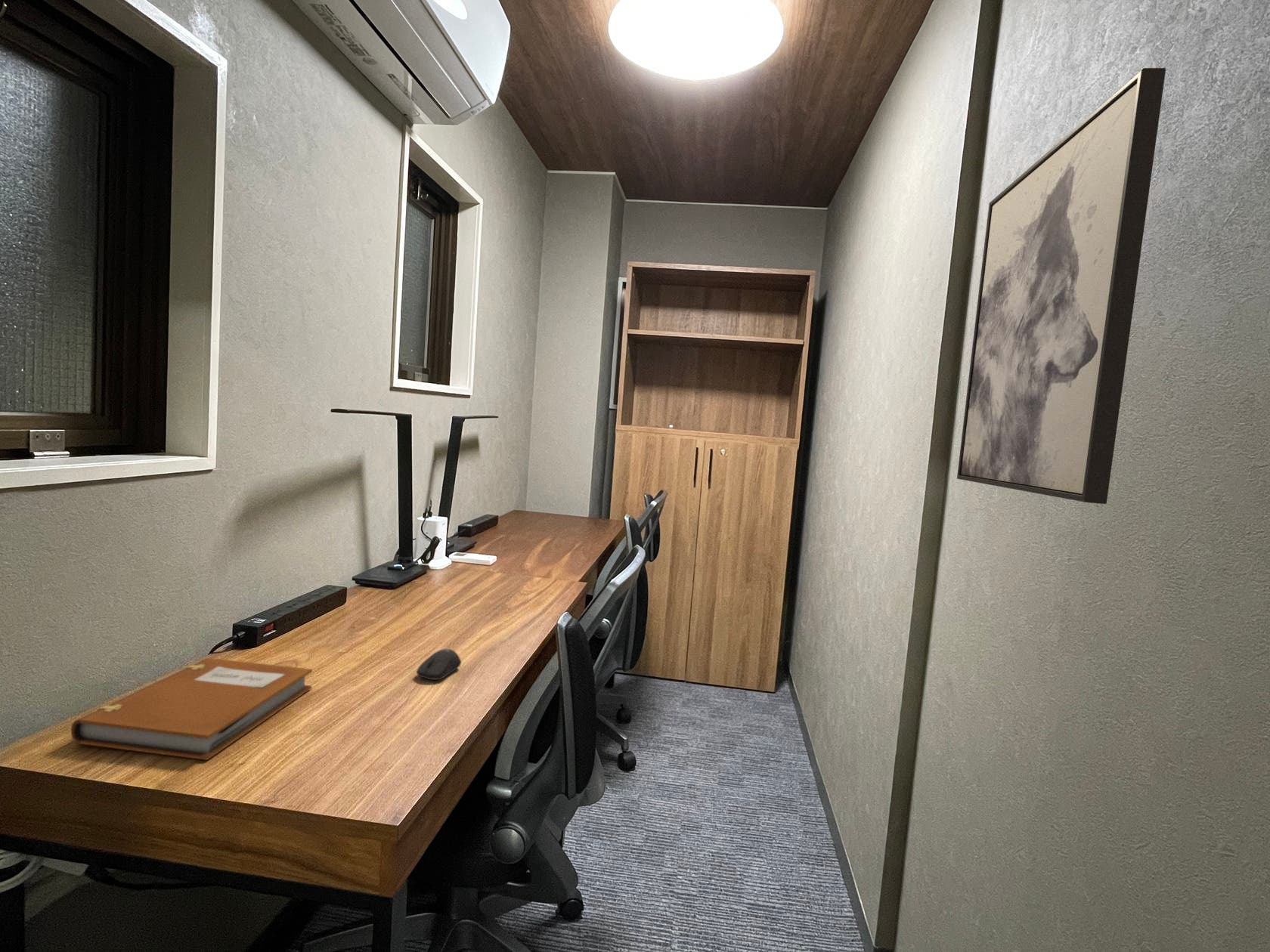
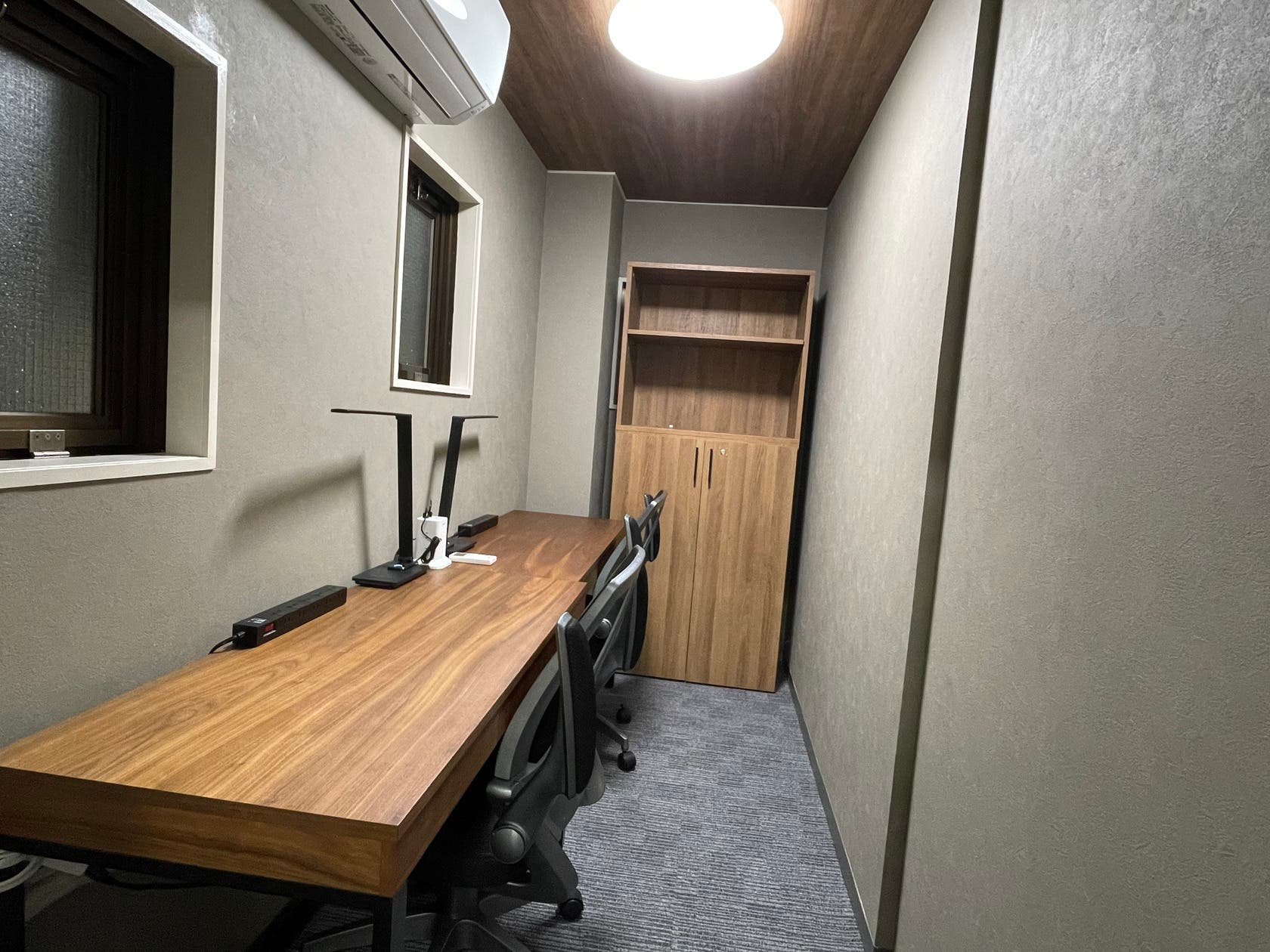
- notebook [70,657,313,761]
- wall art [956,67,1166,505]
- computer mouse [416,648,462,681]
